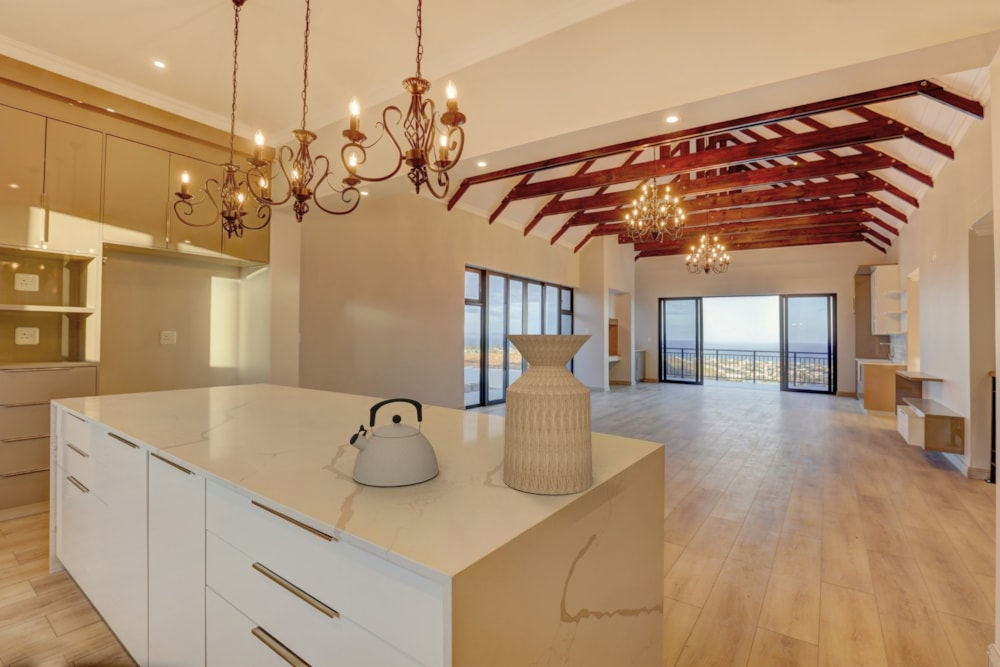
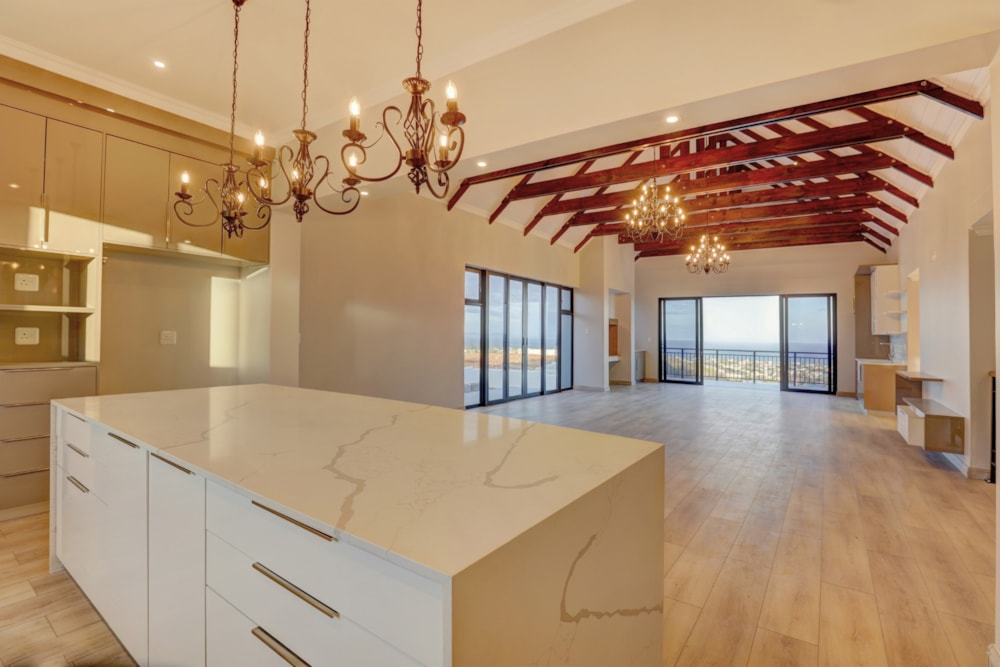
- kettle [349,397,439,487]
- side table [502,334,594,496]
